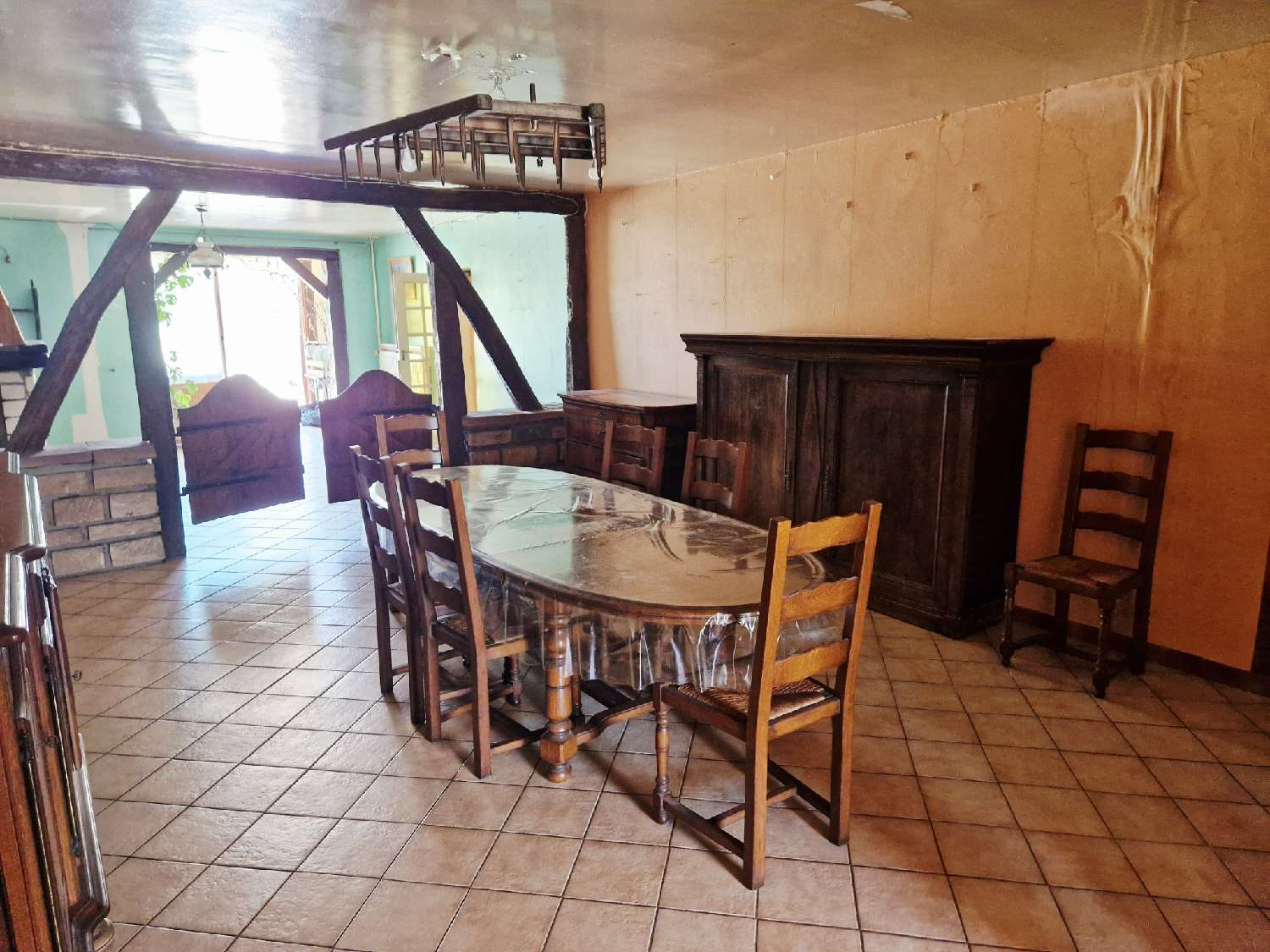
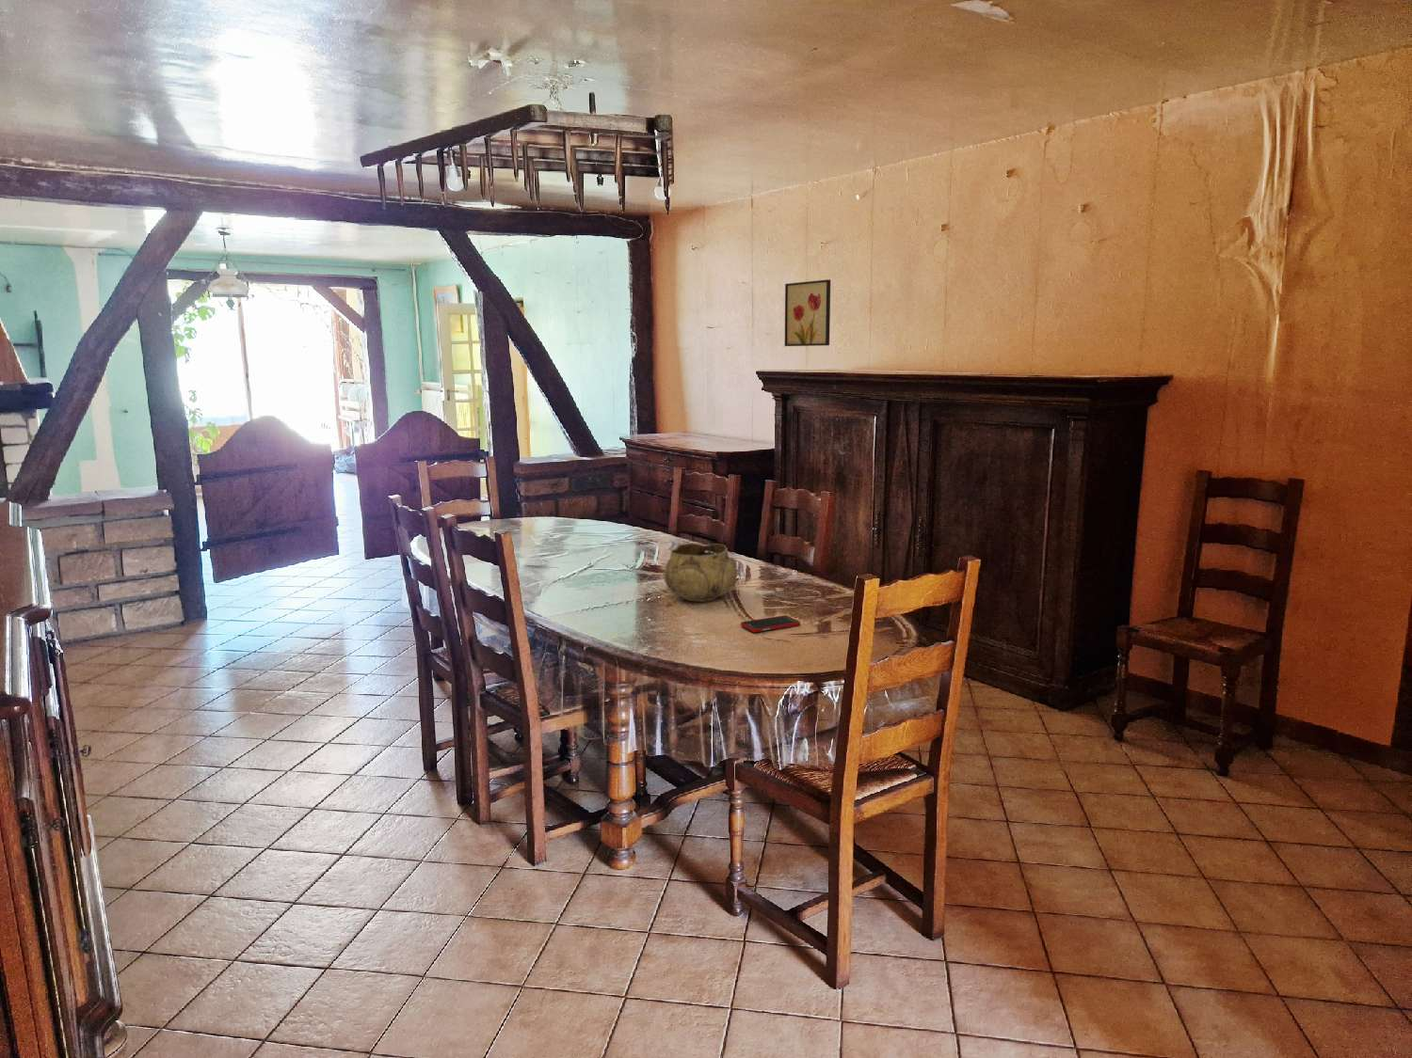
+ decorative bowl [663,541,737,602]
+ wall art [784,278,832,347]
+ cell phone [739,615,802,633]
